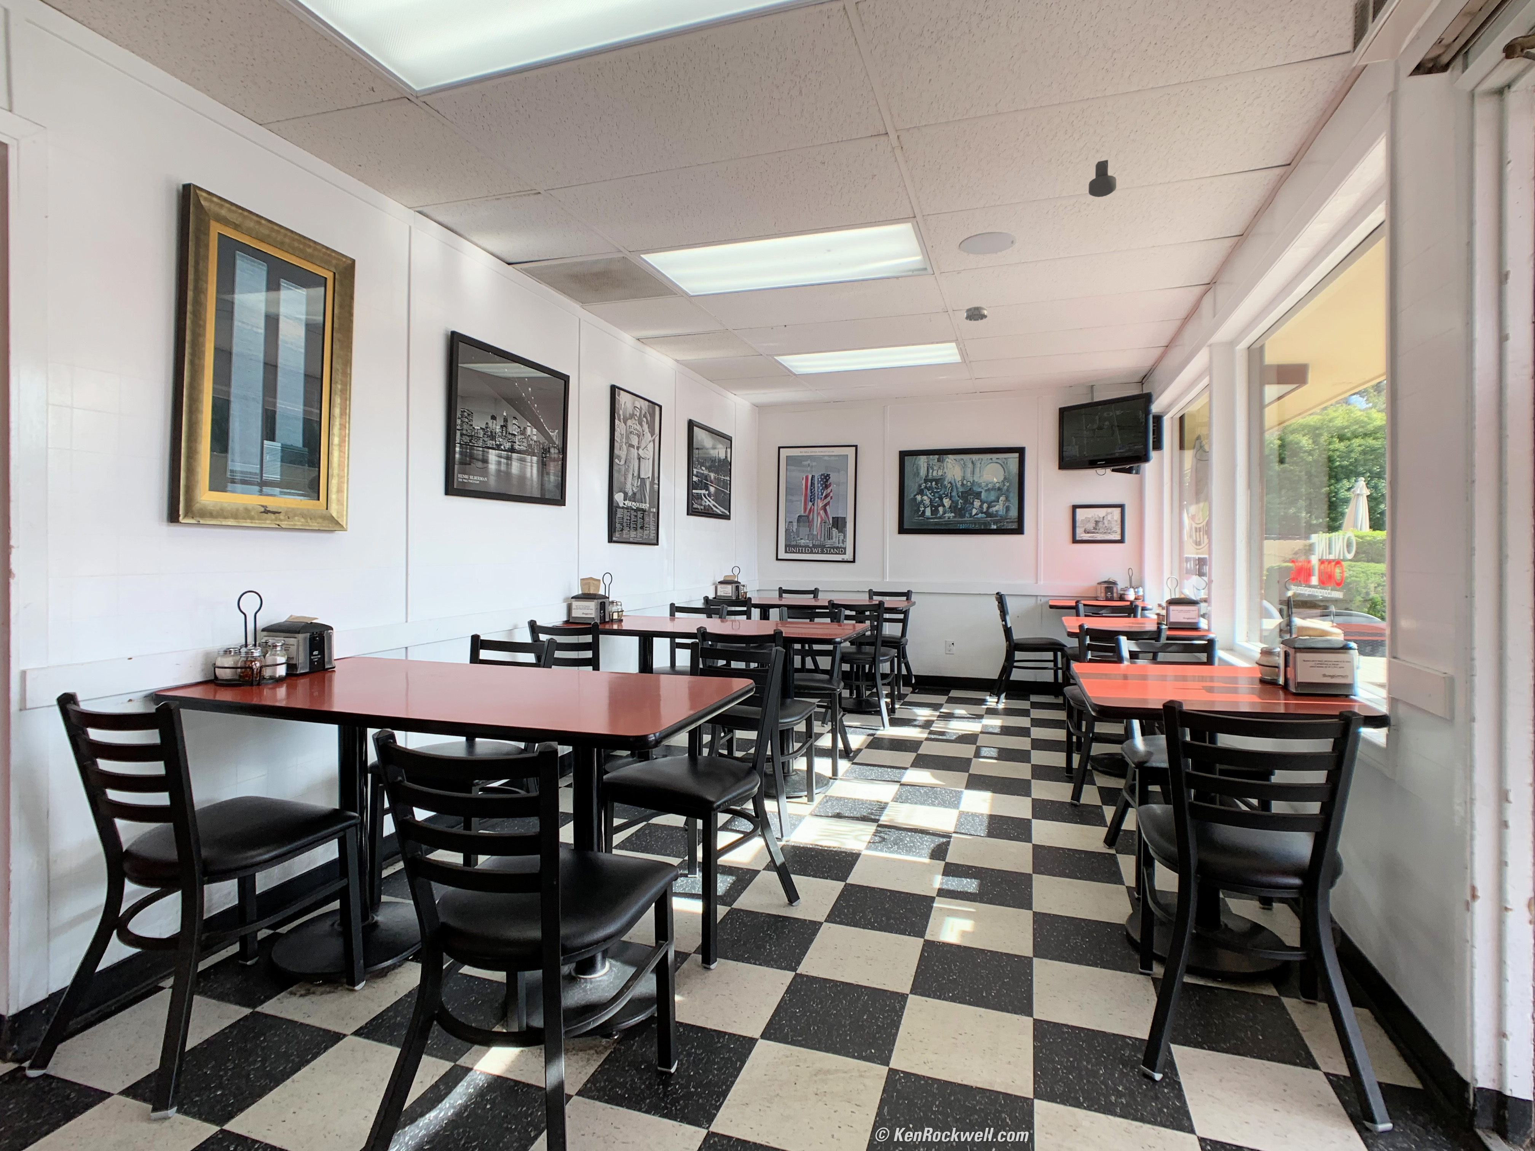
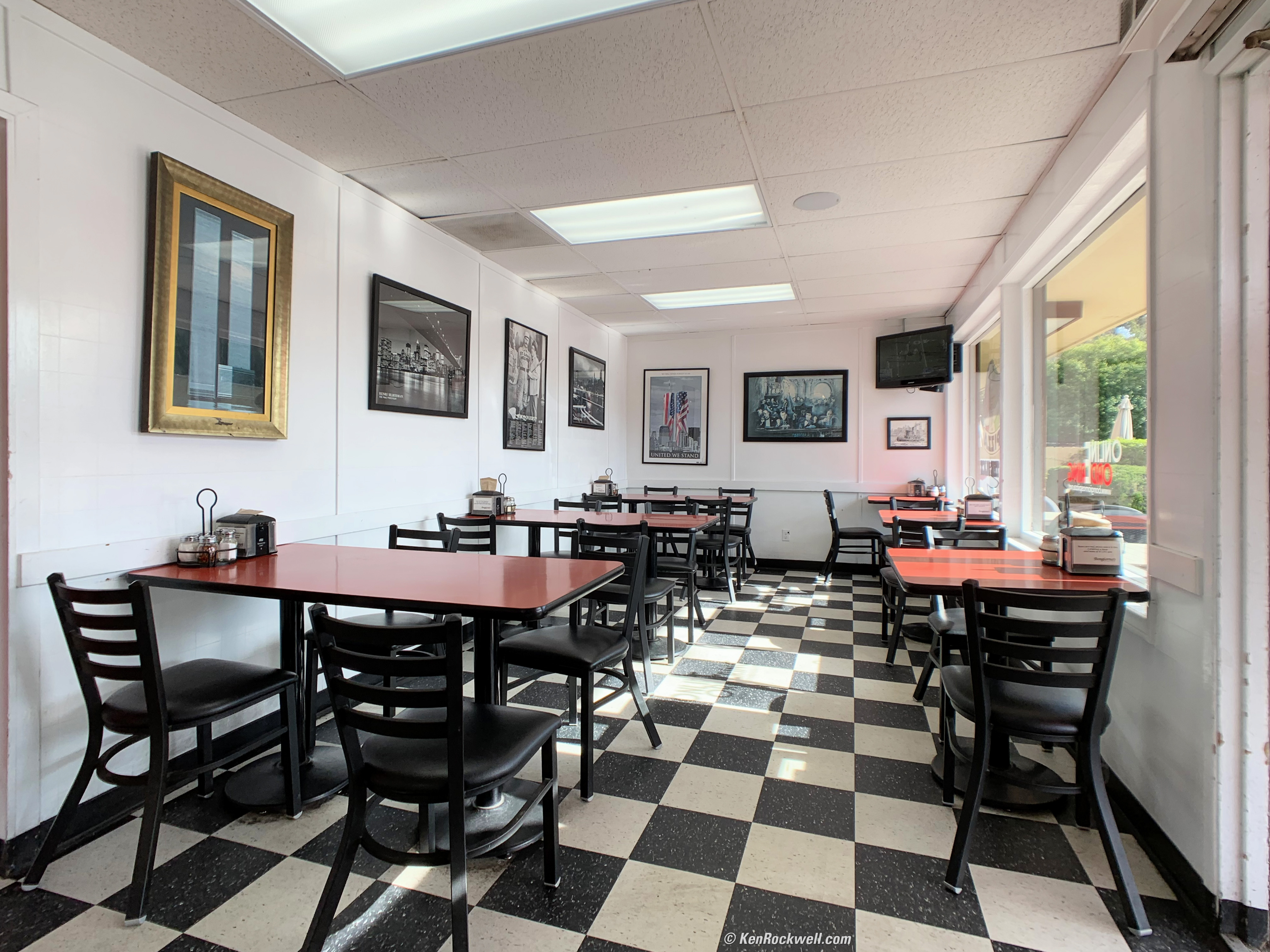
- security camera [1088,160,1117,197]
- smoke detector [965,306,987,322]
